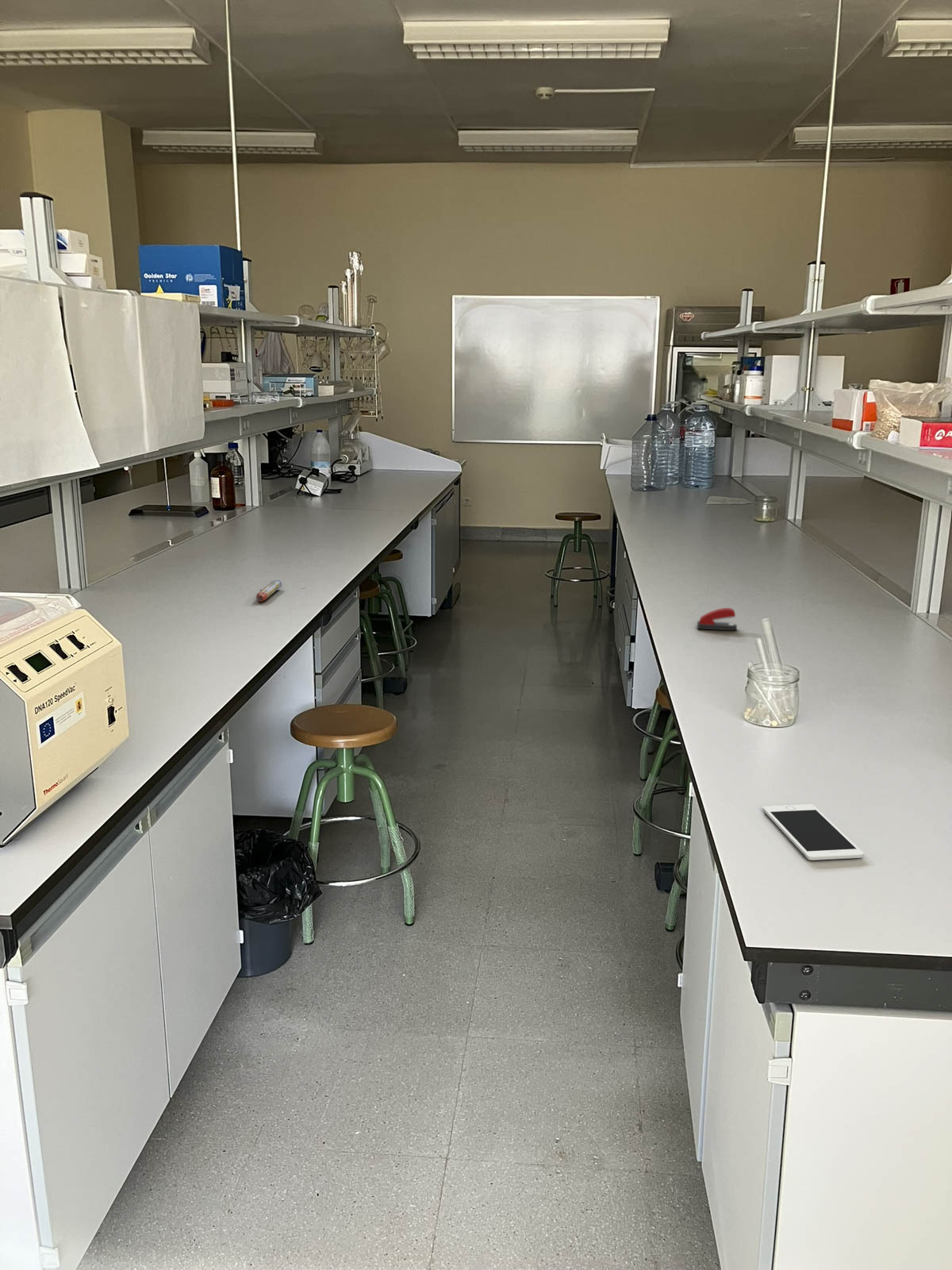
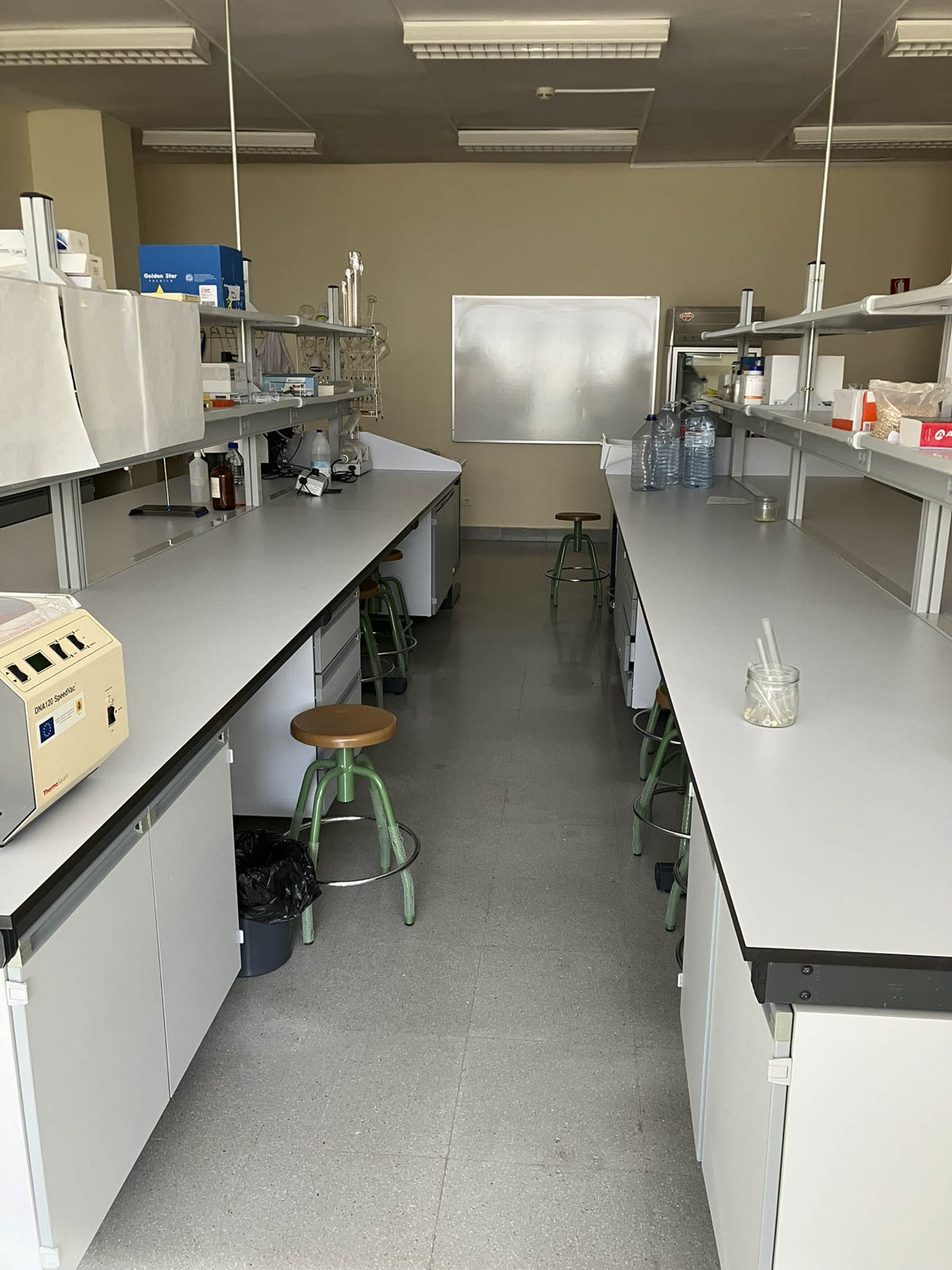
- marker pen [255,579,282,602]
- cell phone [762,803,864,861]
- stapler [697,607,738,631]
